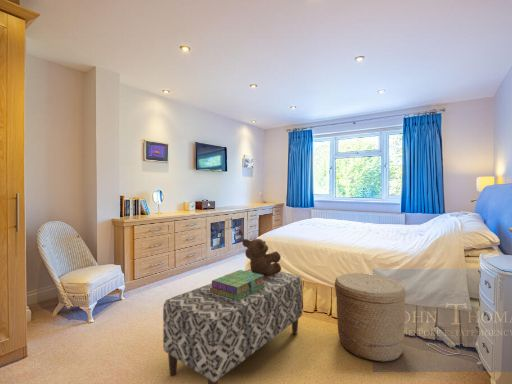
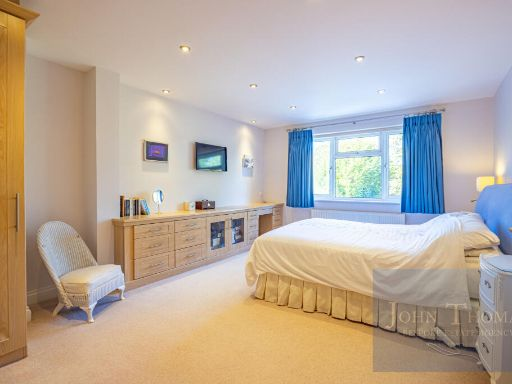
- stack of books [210,269,266,301]
- teddy bear [241,238,282,276]
- basket [334,272,407,363]
- bench [162,268,304,384]
